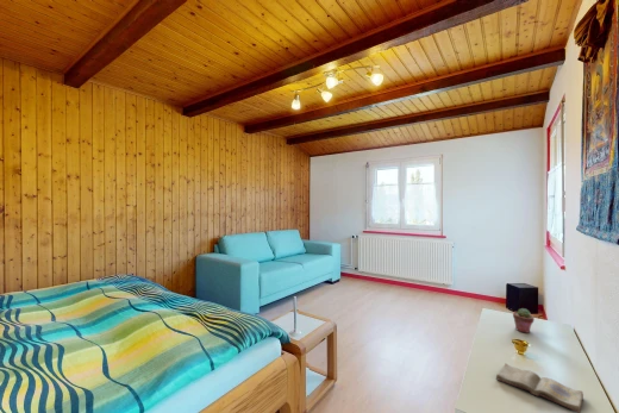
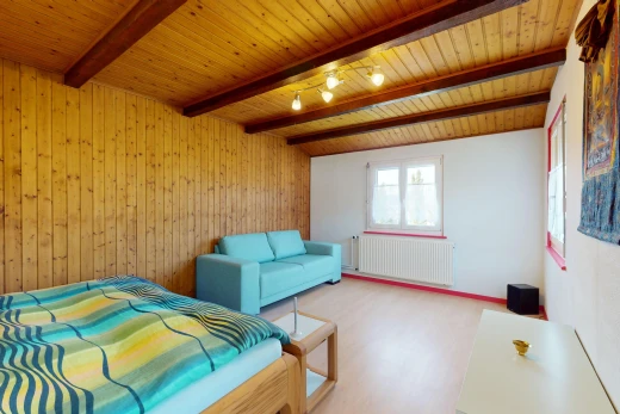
- diary [495,362,584,413]
- potted succulent [512,307,536,334]
